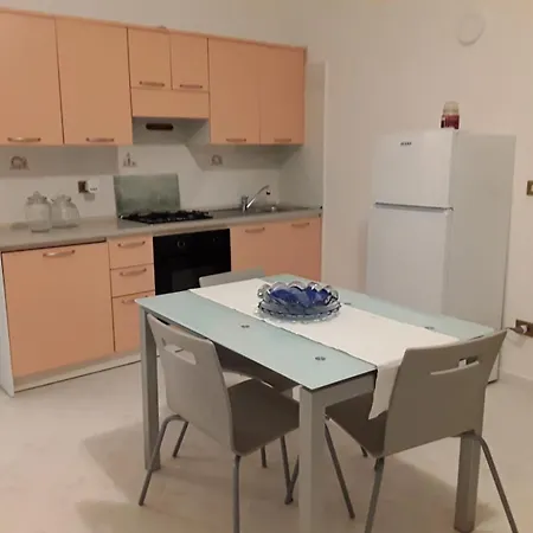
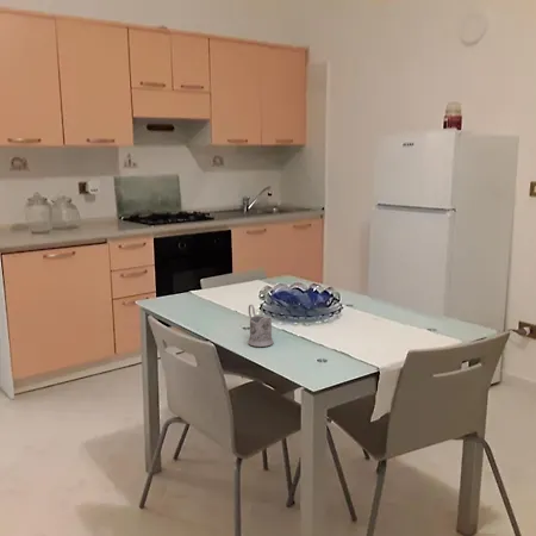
+ tea glass holder [247,304,275,348]
